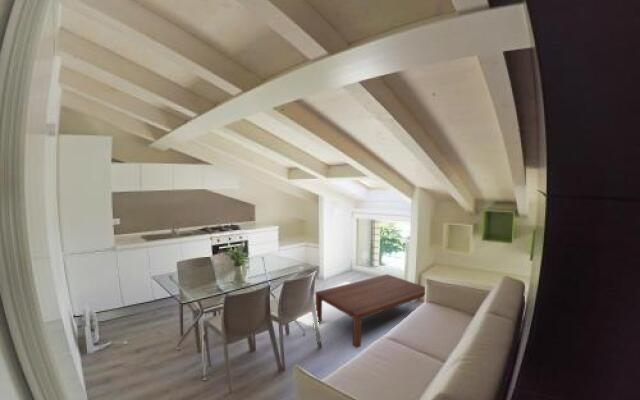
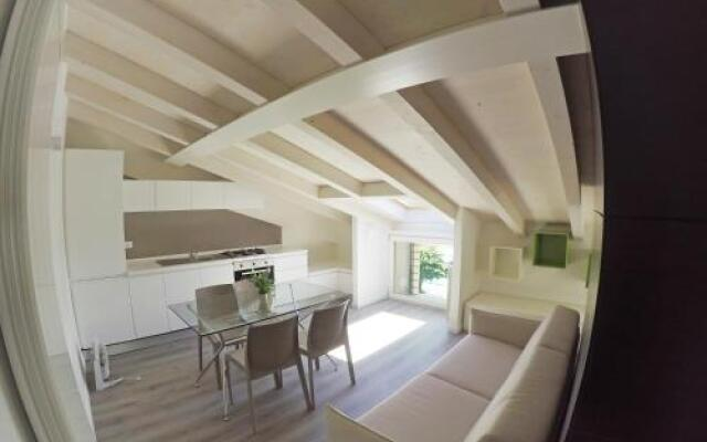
- coffee table [314,273,426,349]
